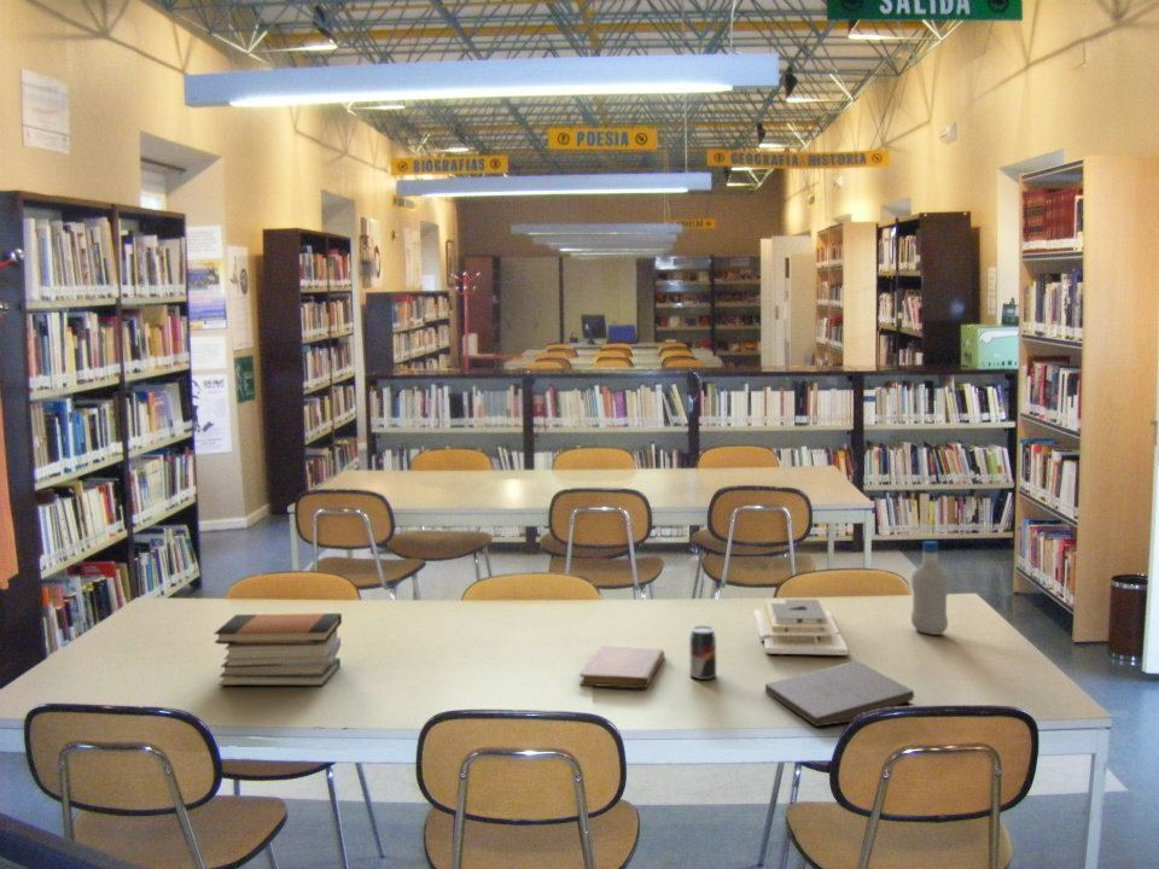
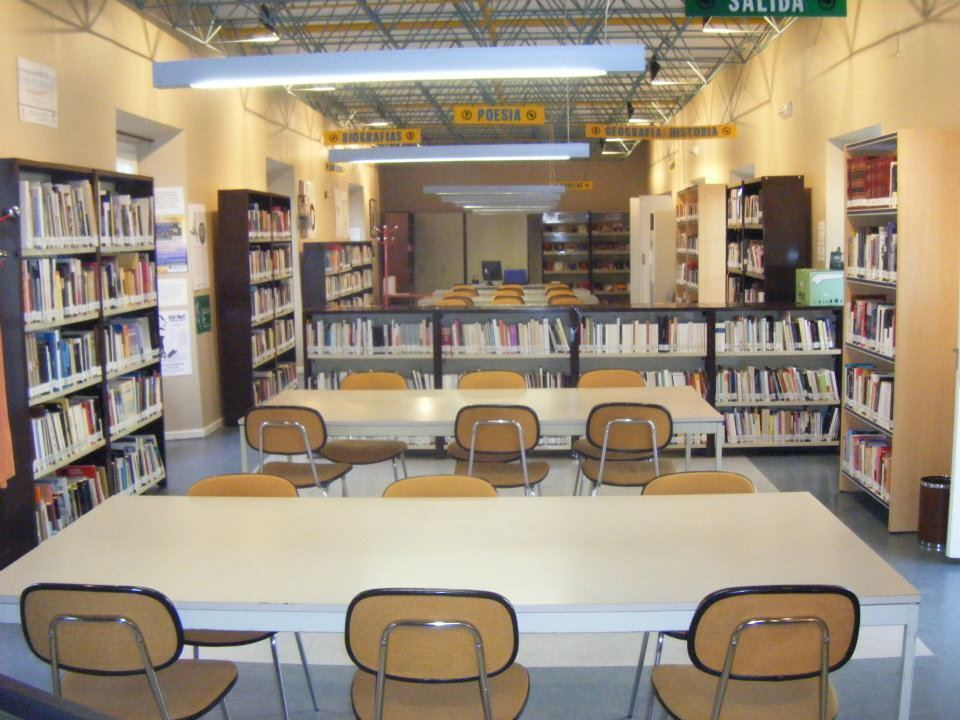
- notebook [578,646,665,689]
- beverage can [688,625,717,681]
- book stack [212,612,343,687]
- architectural model [752,599,851,657]
- bottle [910,540,949,636]
- pizza box [764,659,915,728]
